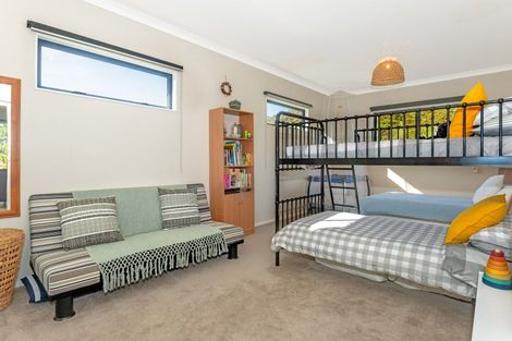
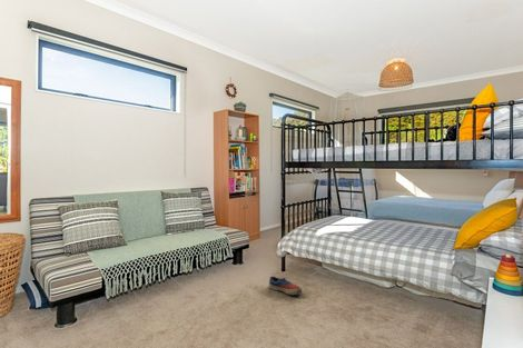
+ shoe [268,276,303,296]
